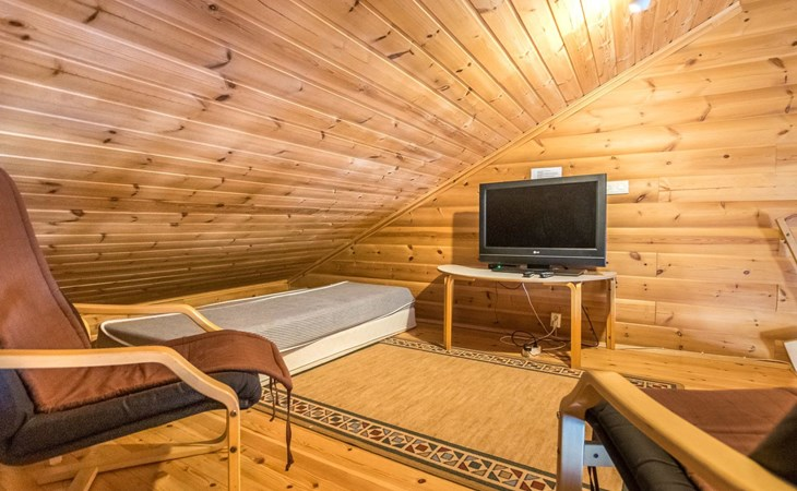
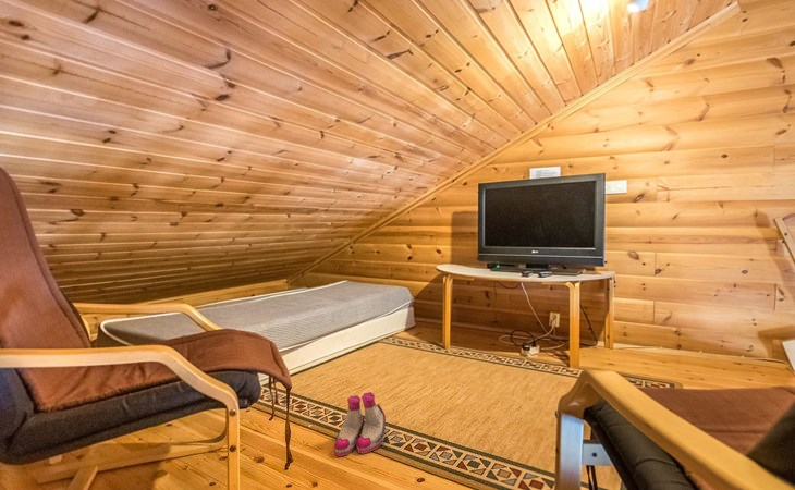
+ boots [333,391,387,457]
